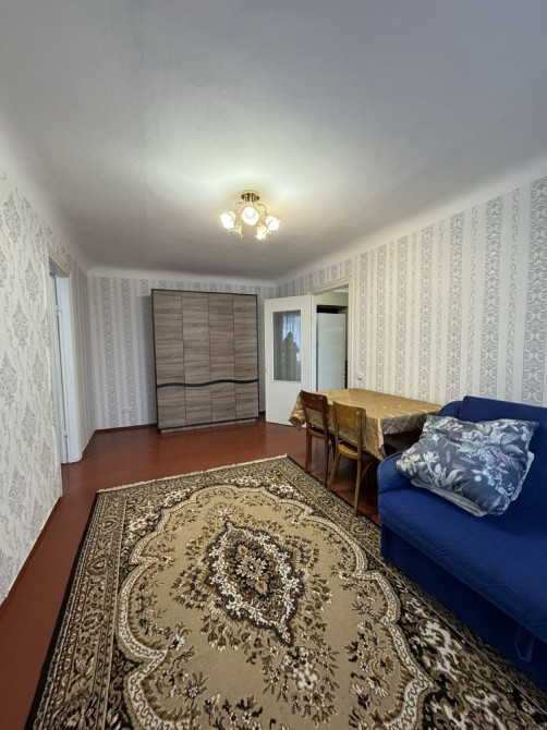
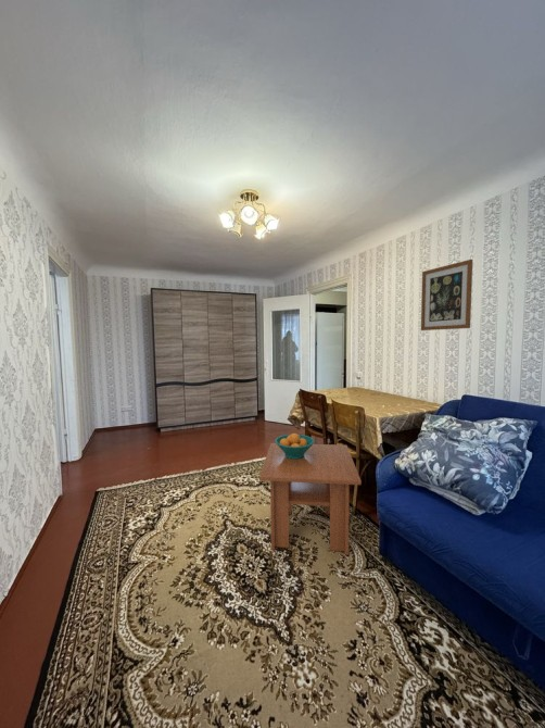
+ fruit bowl [274,432,315,459]
+ coffee table [258,442,363,556]
+ wall art [420,259,473,331]
